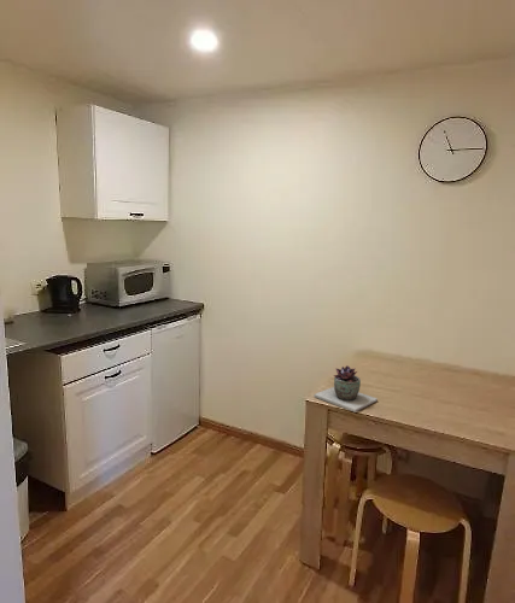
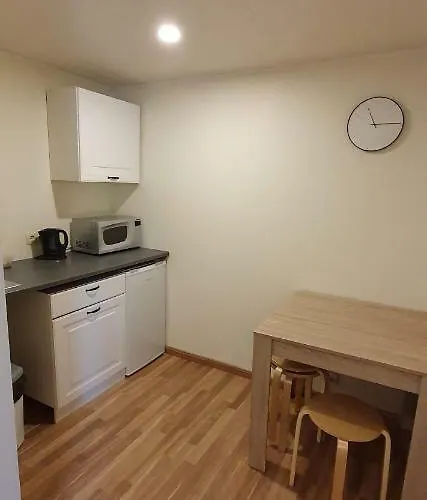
- succulent plant [312,365,379,414]
